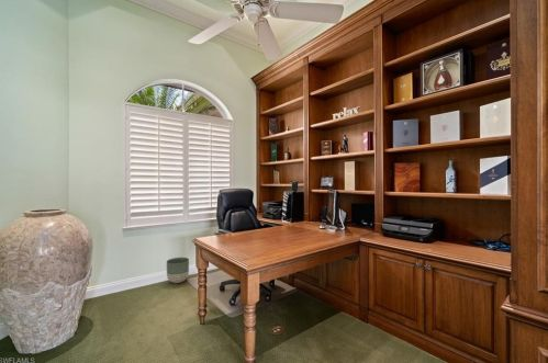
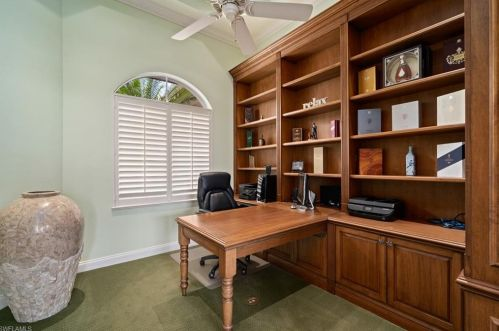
- planter [166,257,190,284]
